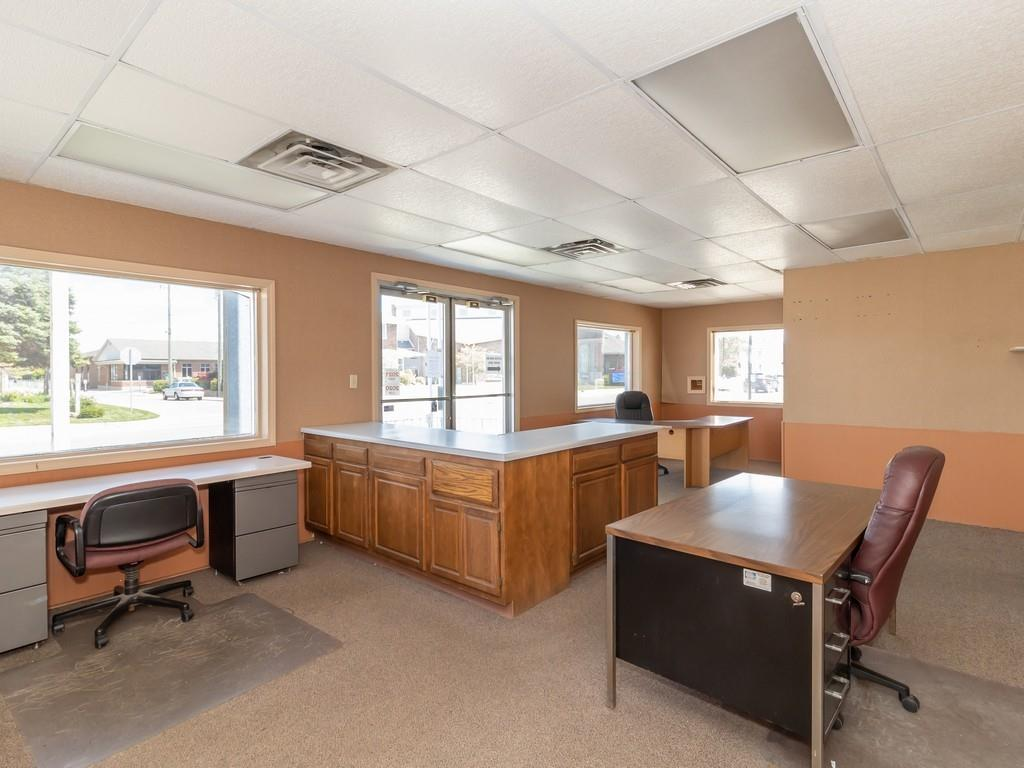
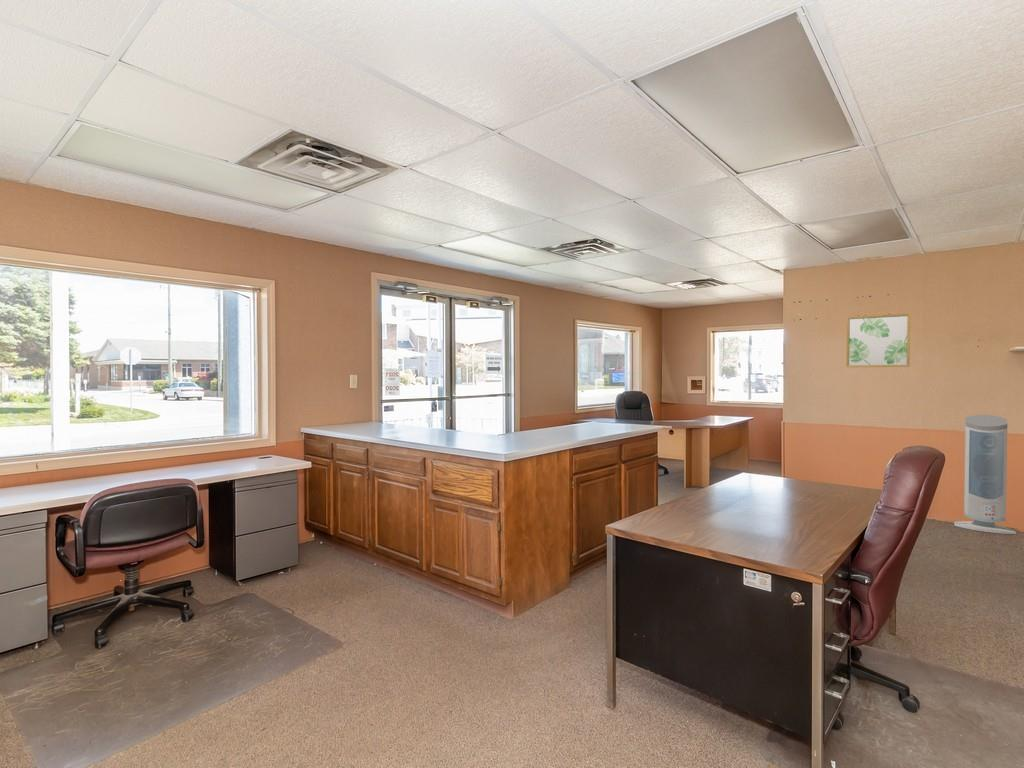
+ air purifier [953,414,1018,535]
+ wall art [845,312,911,368]
